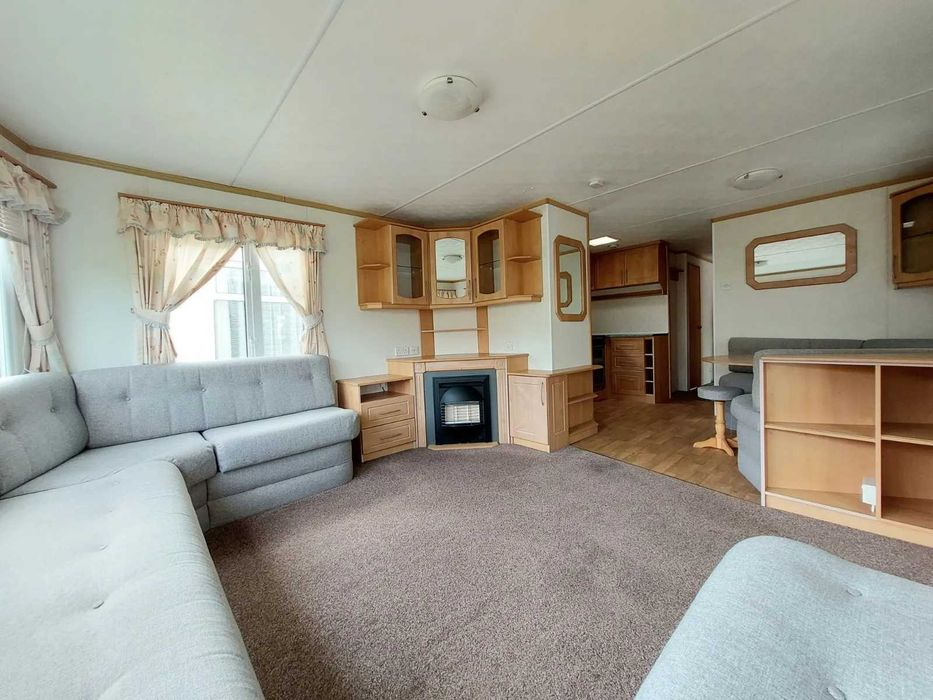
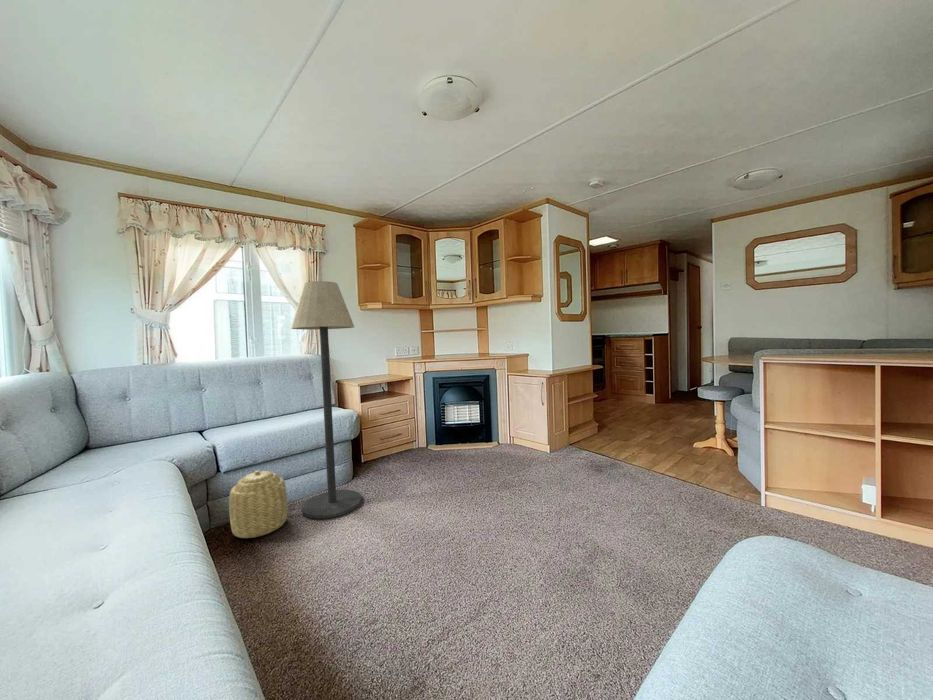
+ basket [228,470,288,539]
+ floor lamp [290,280,363,520]
